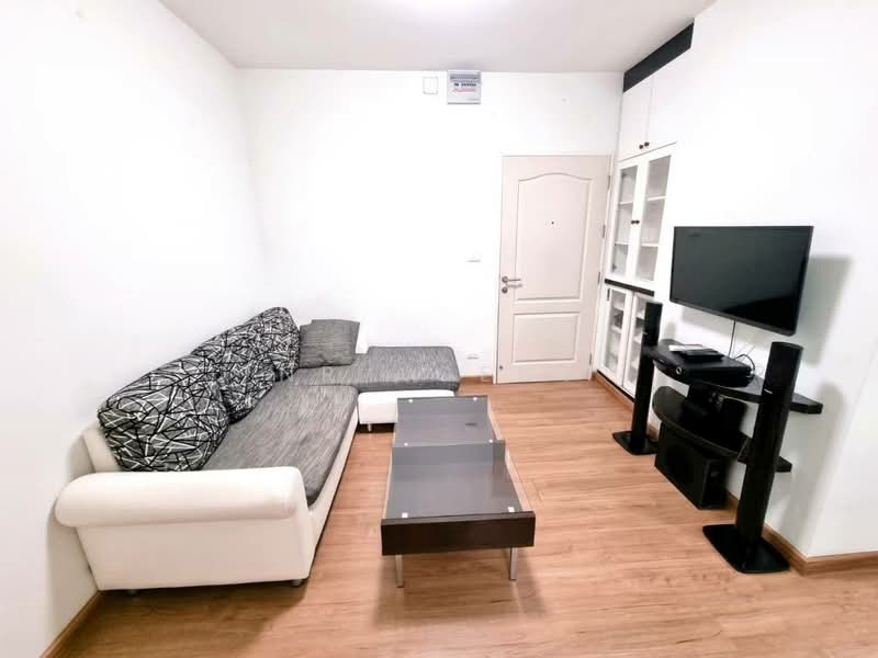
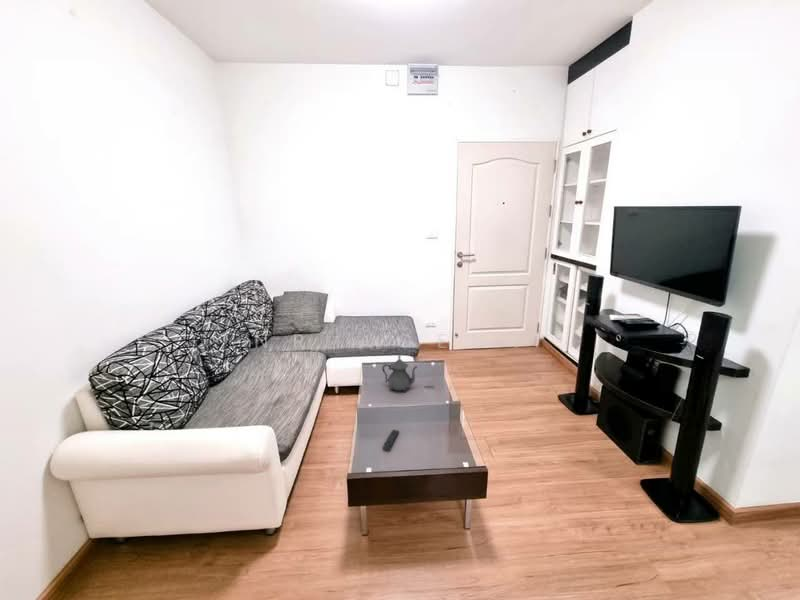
+ teapot [381,354,419,394]
+ remote control [381,428,400,451]
